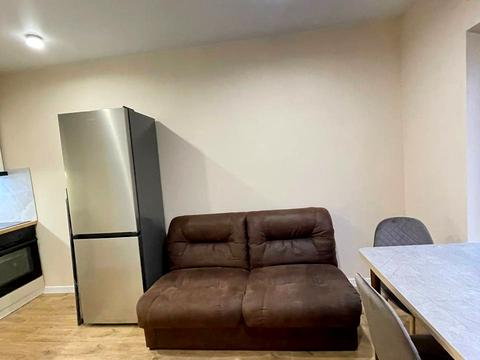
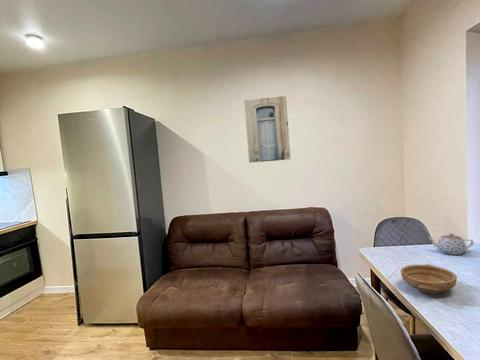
+ bowl [400,263,458,295]
+ wall art [243,95,291,164]
+ teapot [427,232,475,256]
